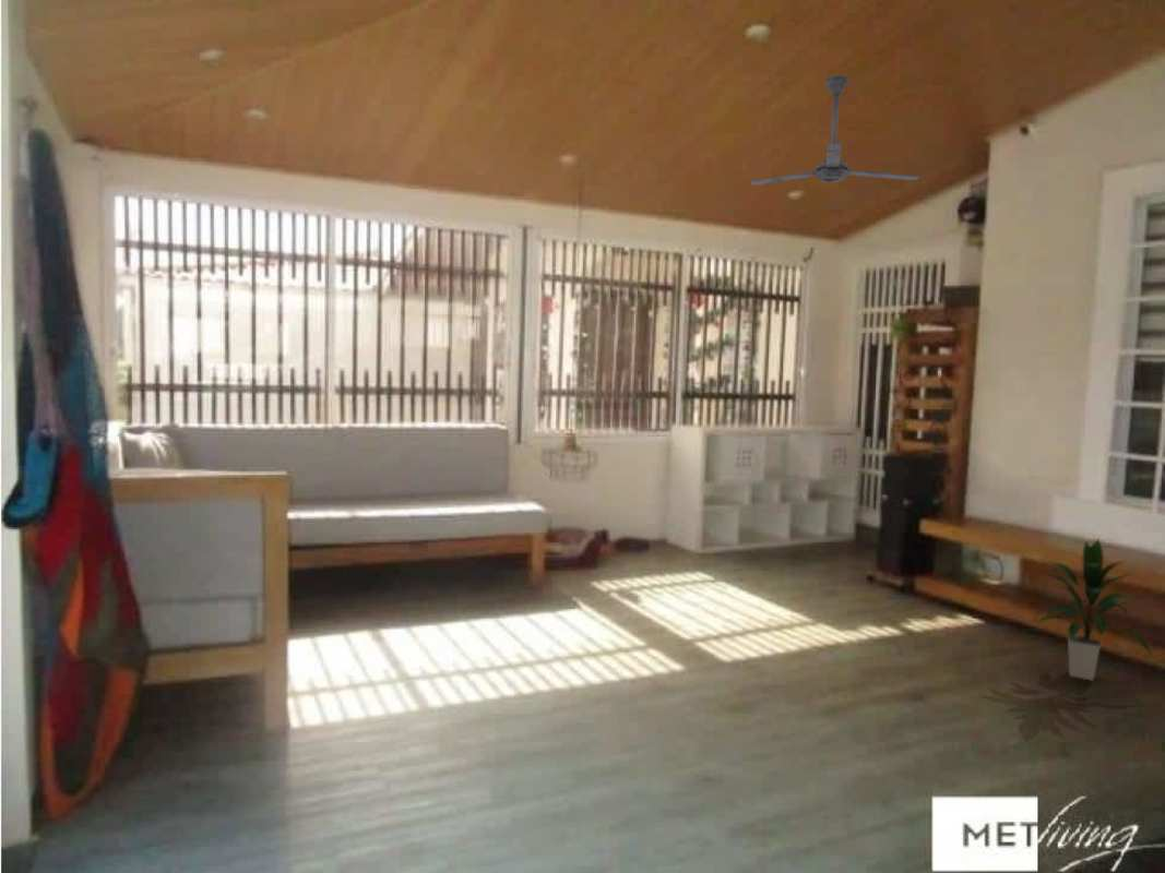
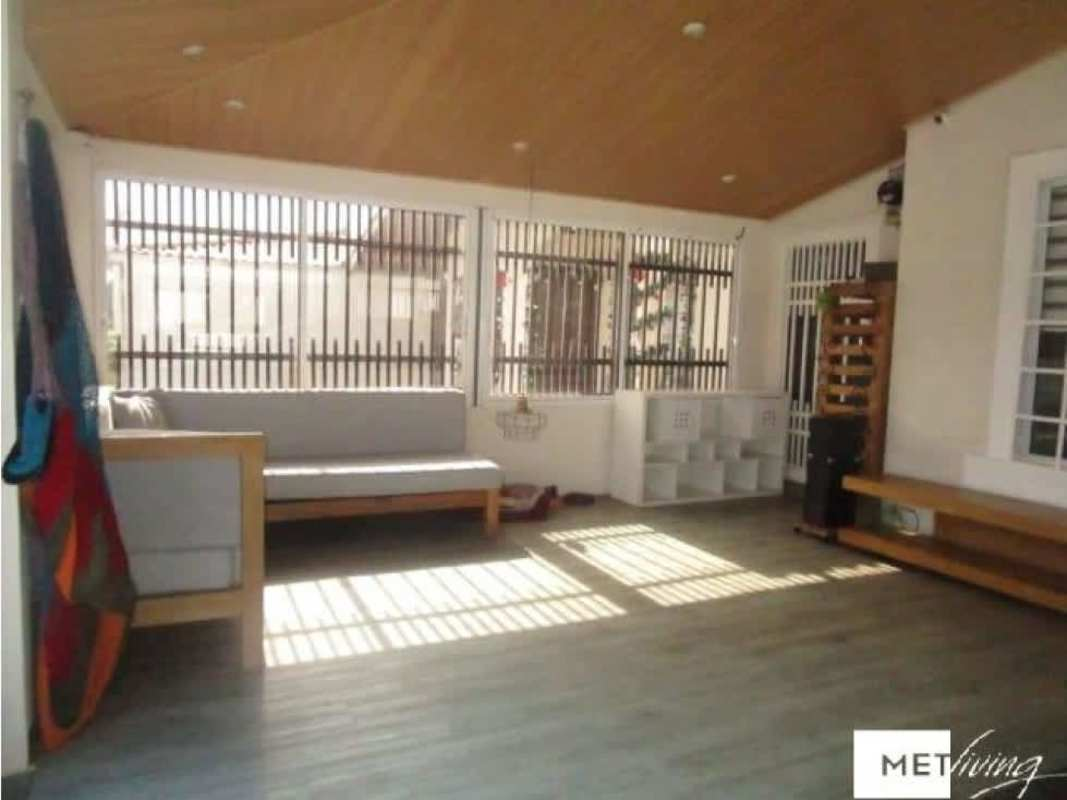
- indoor plant [1033,537,1156,682]
- ceiling fan [750,75,919,186]
